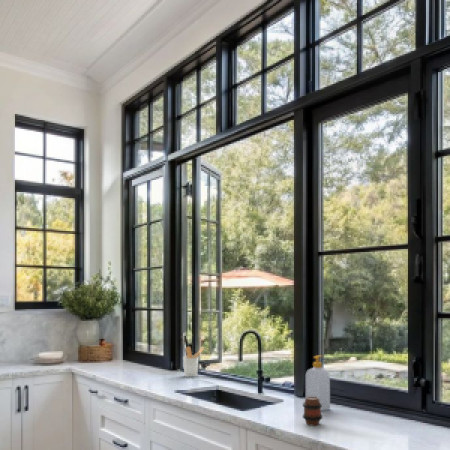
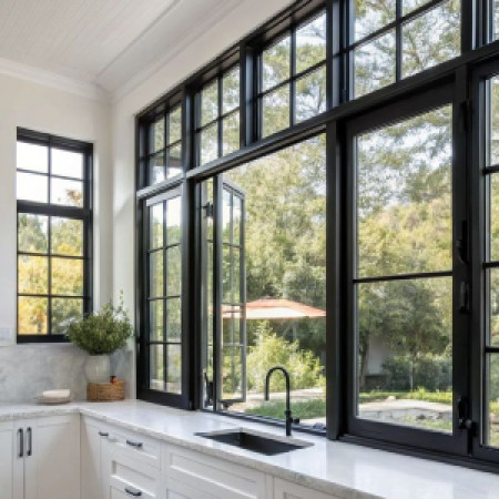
- soap bottle [305,354,331,412]
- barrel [302,396,323,427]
- utensil holder [182,345,205,378]
